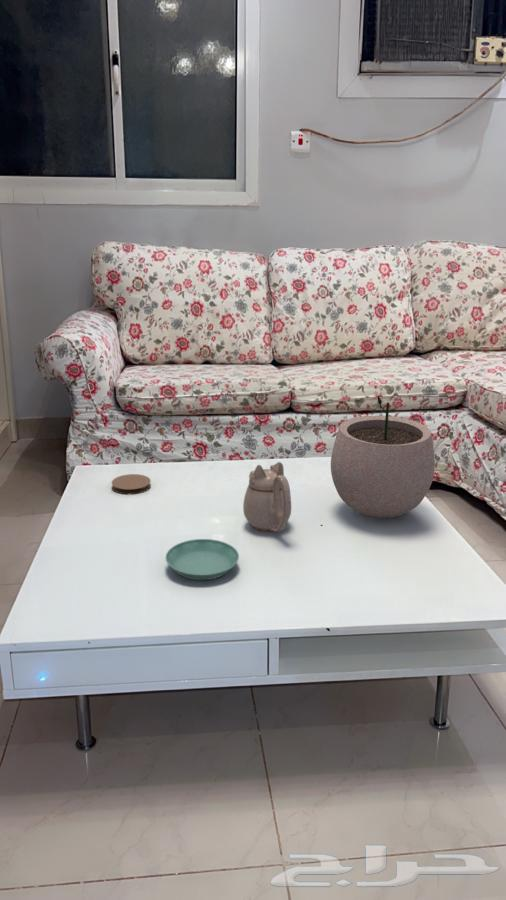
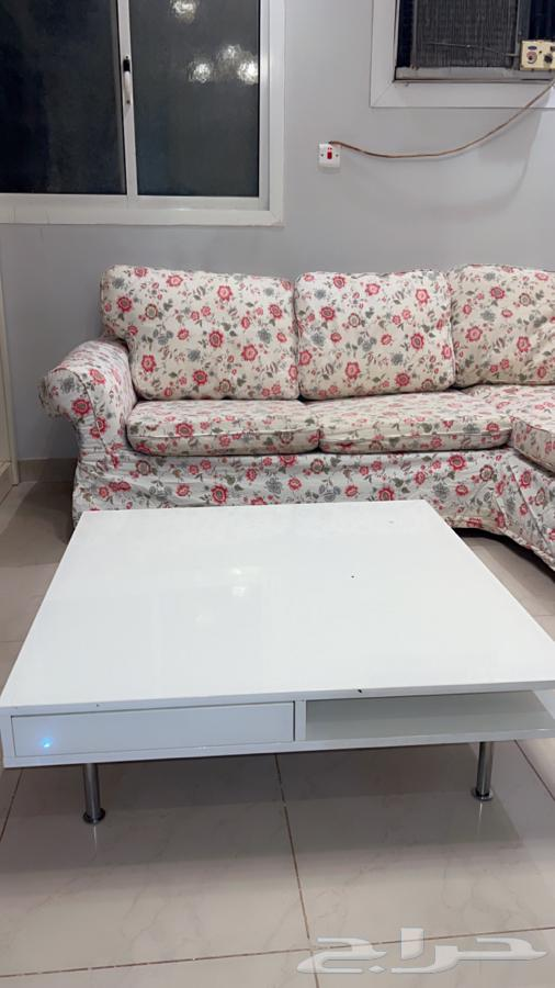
- saucer [165,538,240,581]
- plant pot [330,392,436,519]
- coaster [111,473,152,495]
- teapot [242,461,292,533]
